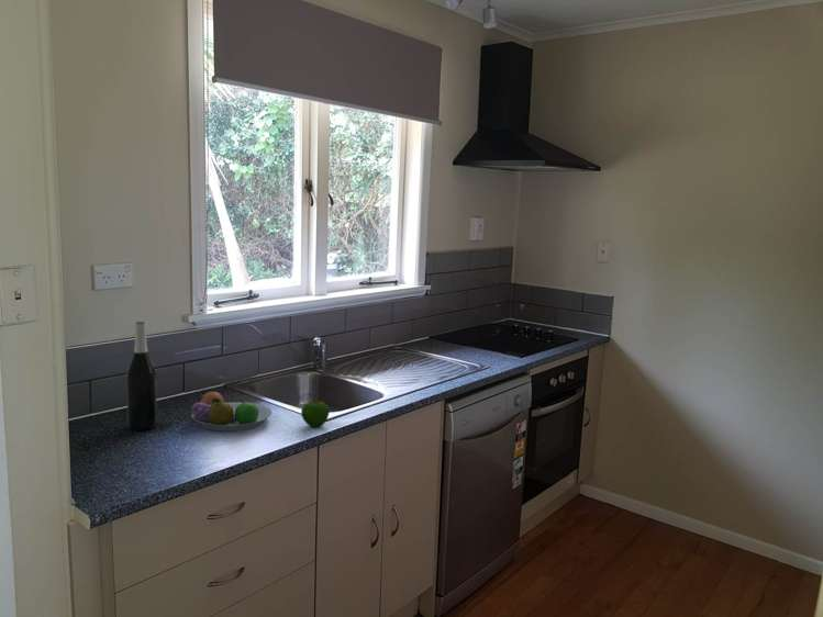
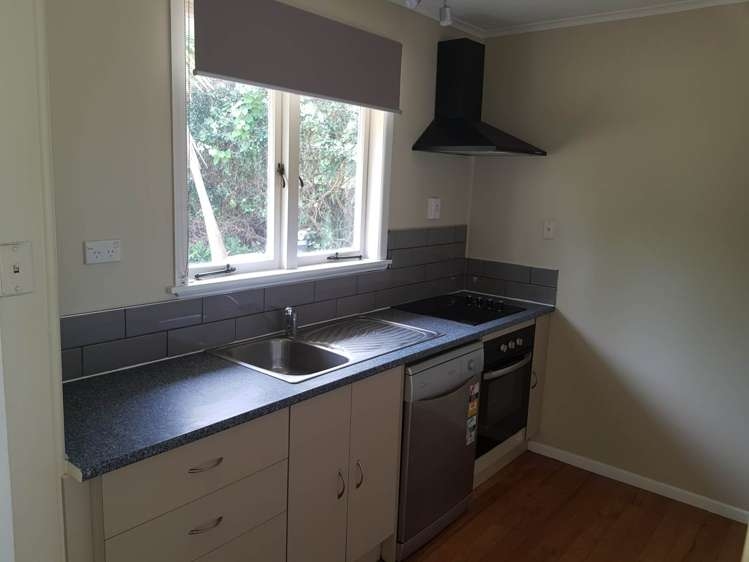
- apple [300,400,331,428]
- fruit bowl [190,390,273,433]
- wine bottle [125,321,158,431]
